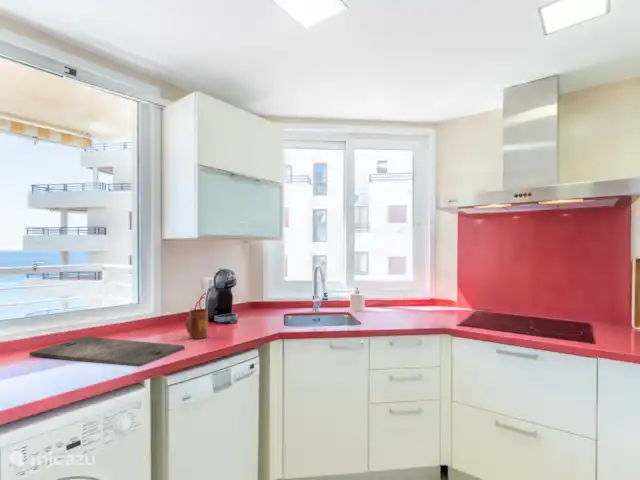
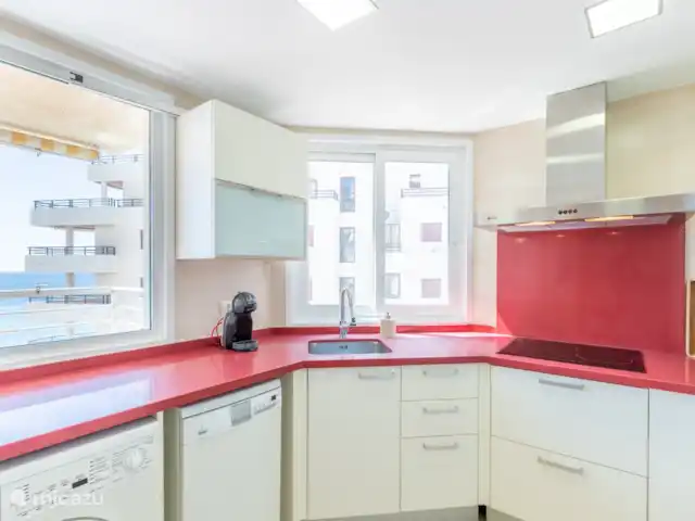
- mug [185,308,209,340]
- cutting board [28,335,186,367]
